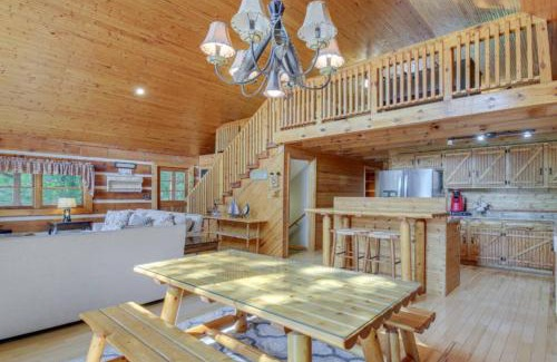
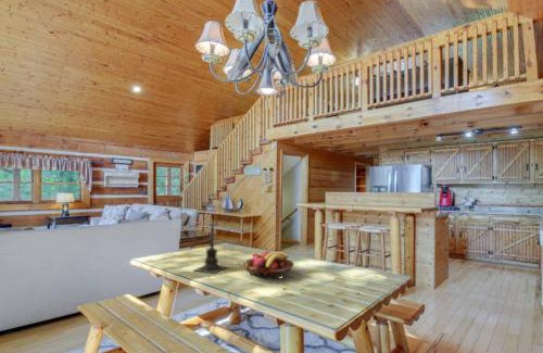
+ fruit basket [242,251,294,279]
+ candle holder [193,220,229,275]
